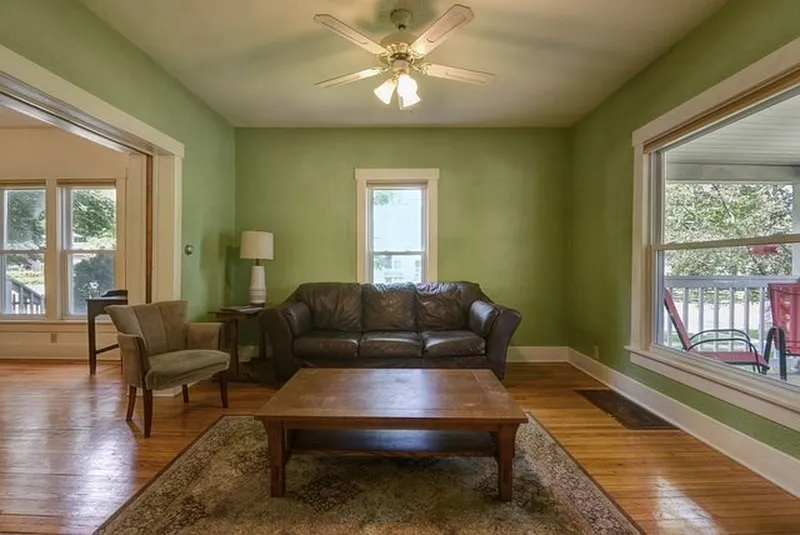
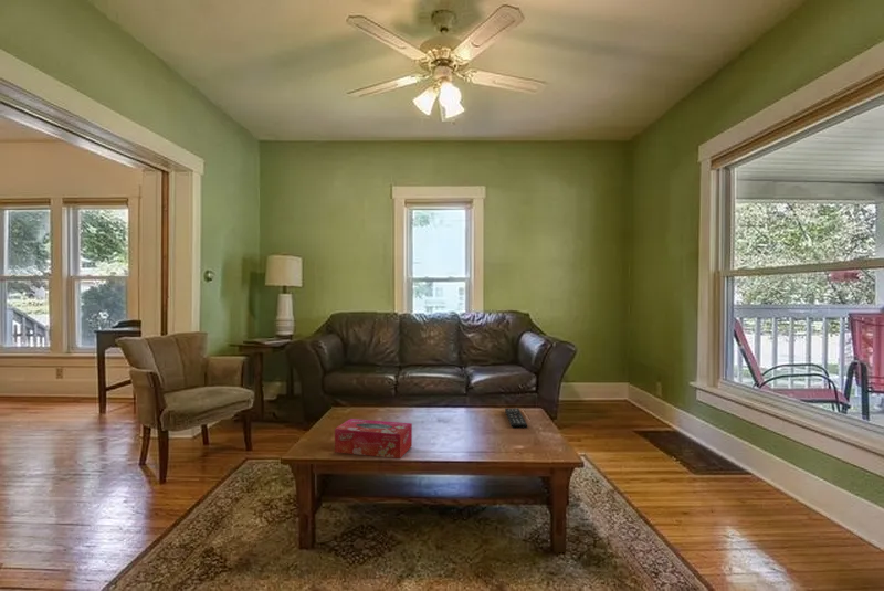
+ remote control [504,407,528,429]
+ tissue box [334,418,413,460]
